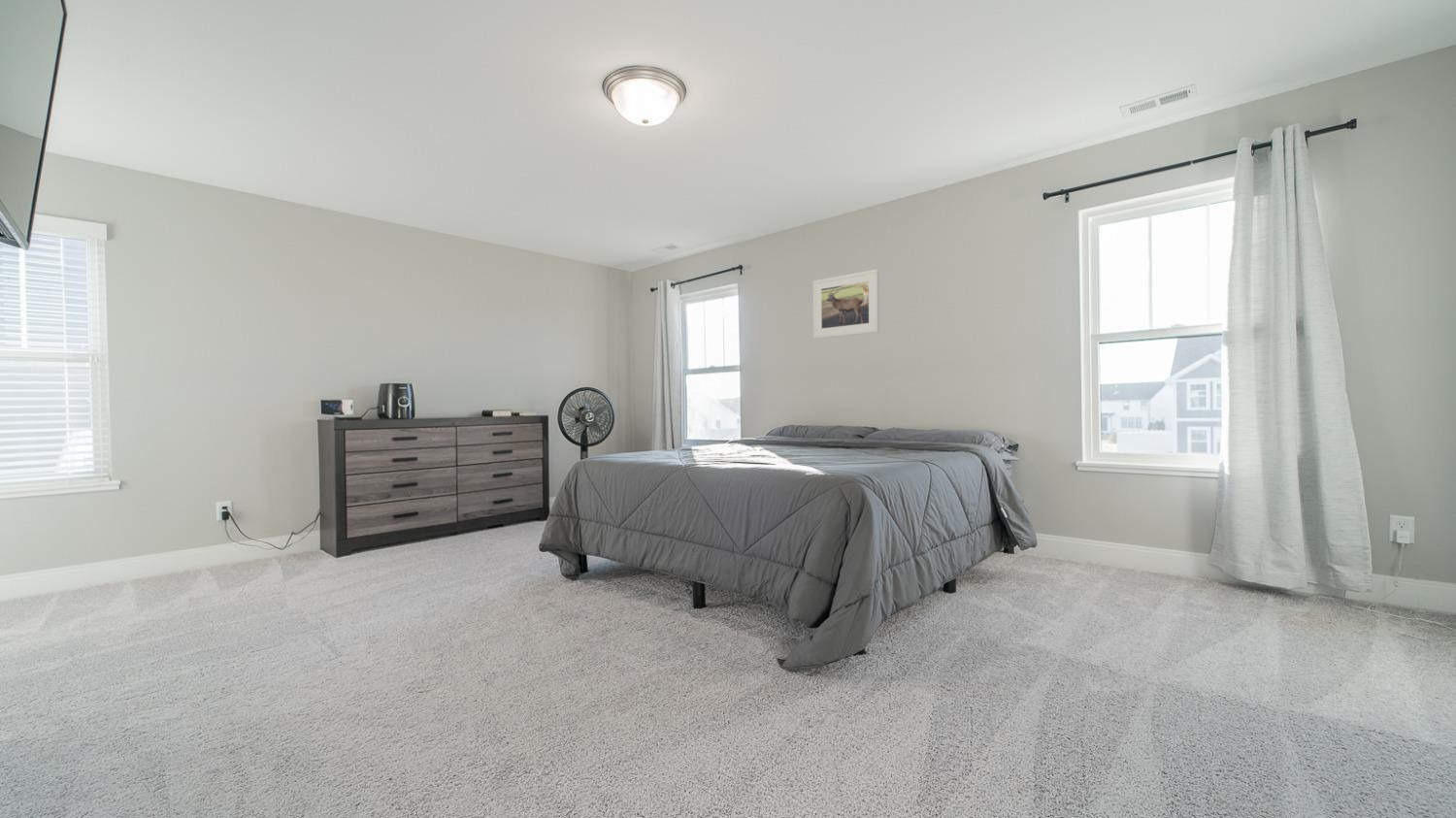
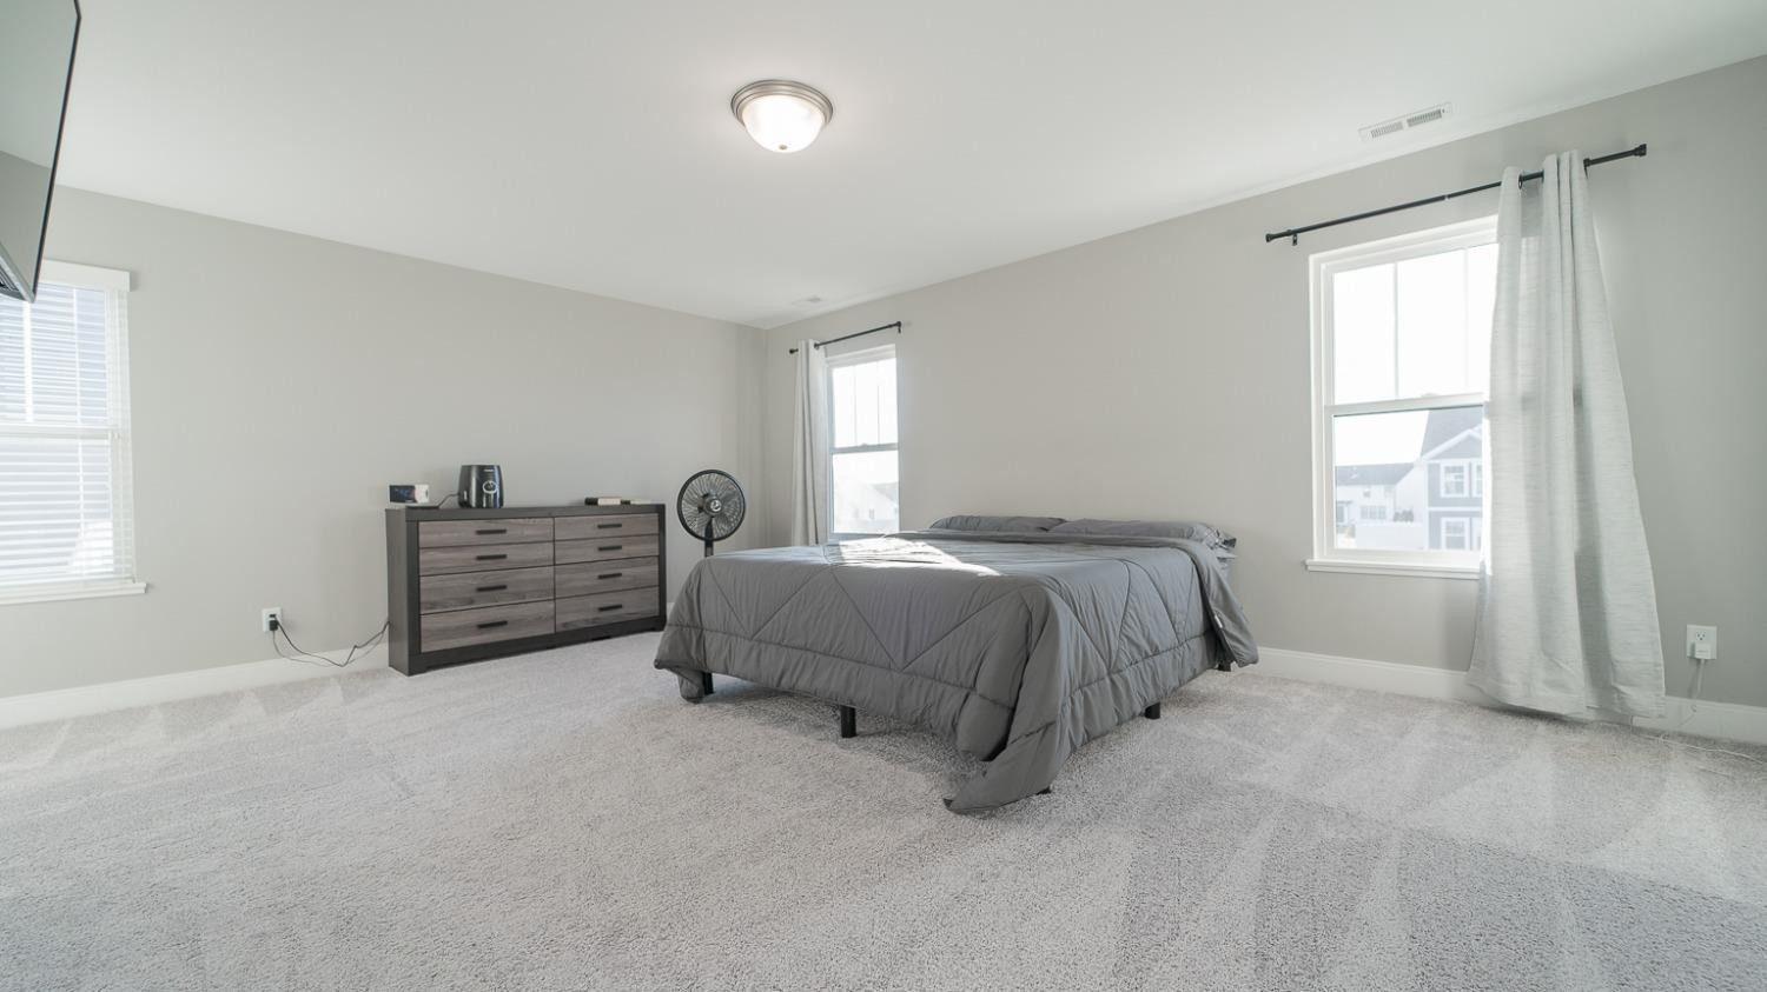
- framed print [812,269,880,340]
